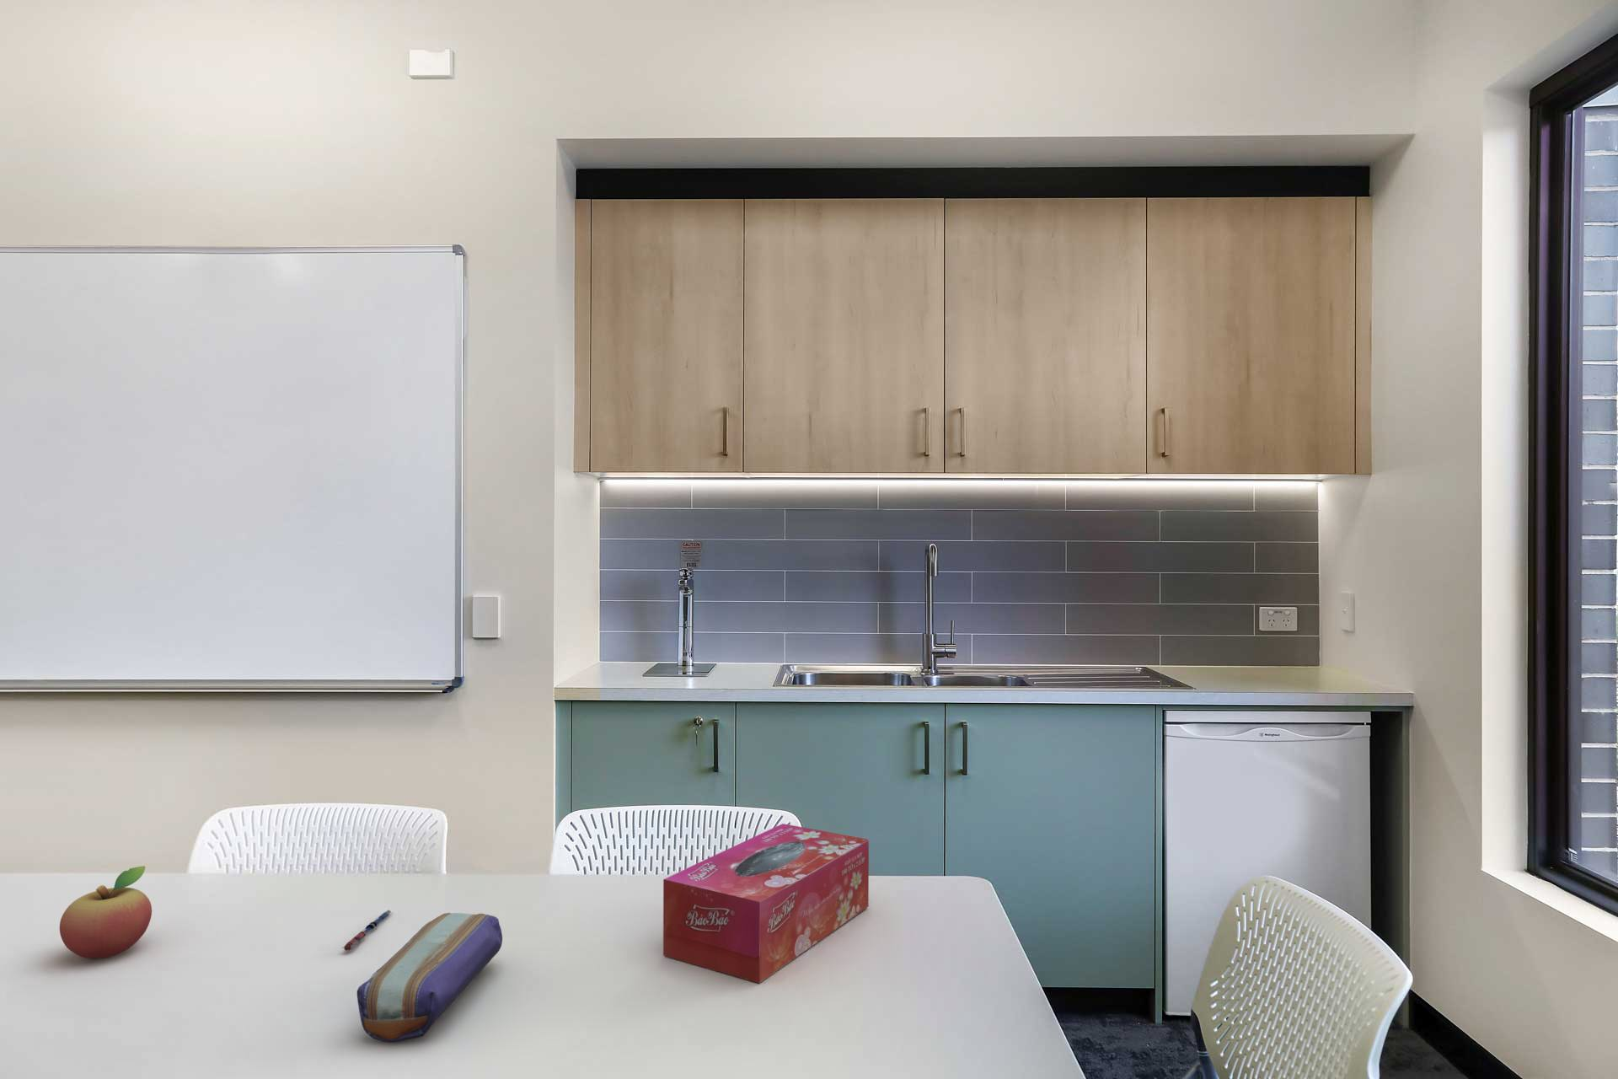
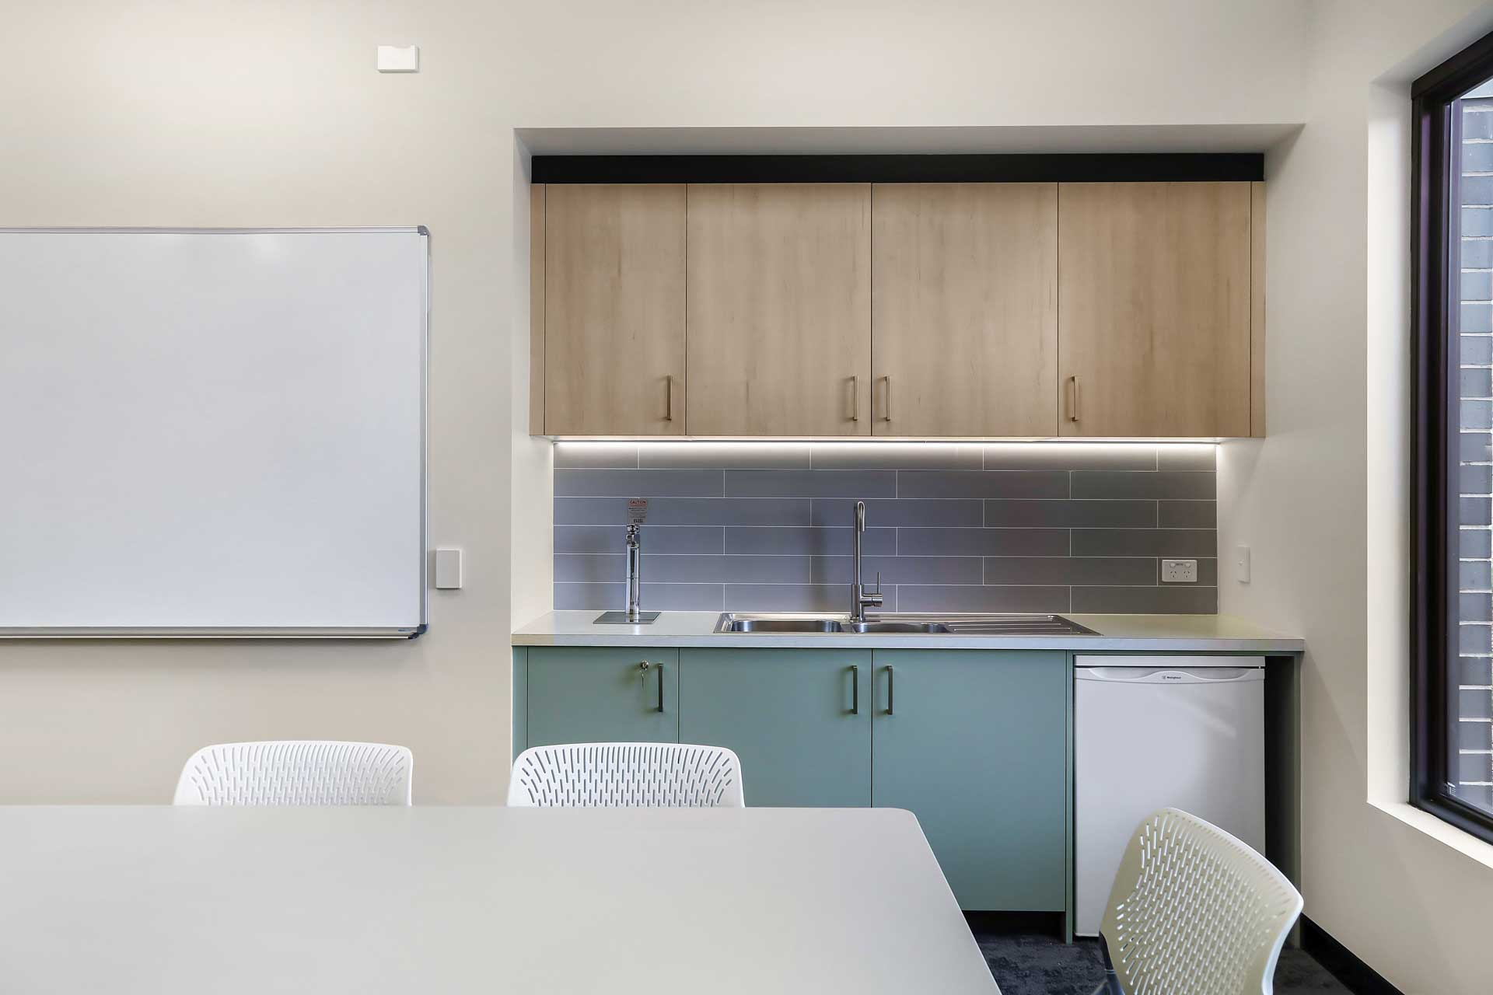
- tissue box [662,822,869,984]
- fruit [59,865,153,960]
- pencil case [356,912,503,1043]
- pen [341,909,394,951]
